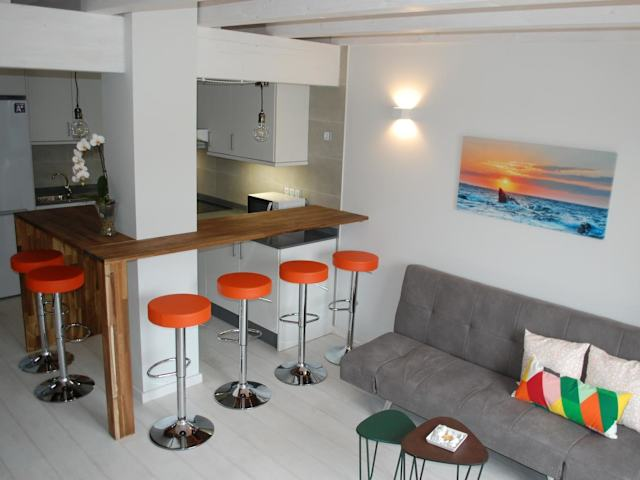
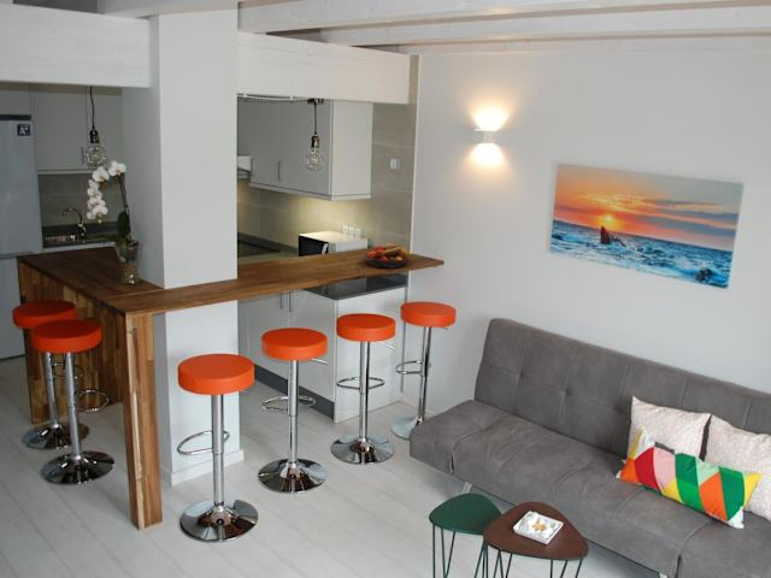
+ fruit bowl [363,242,411,270]
